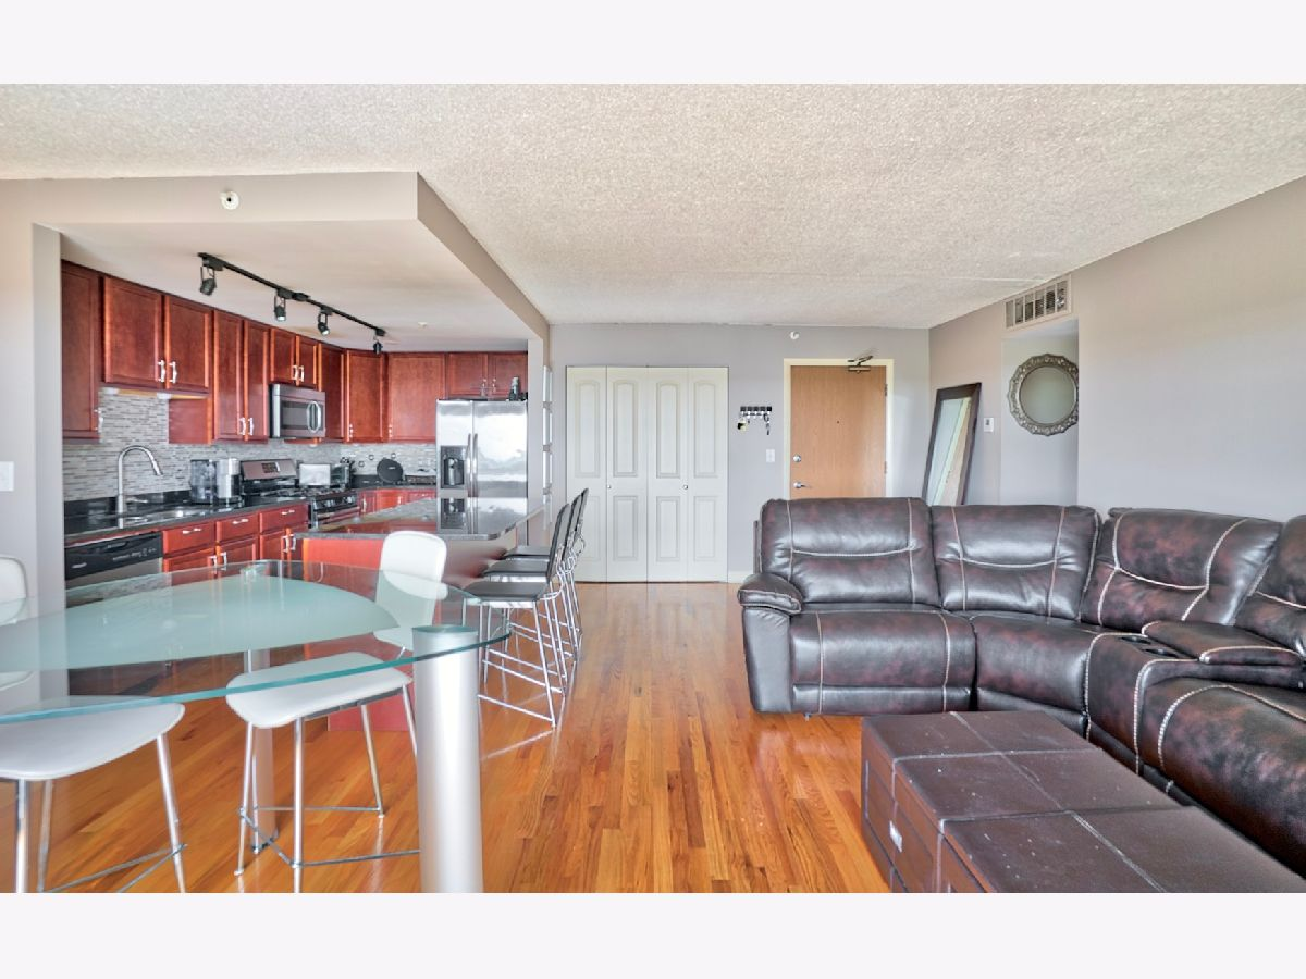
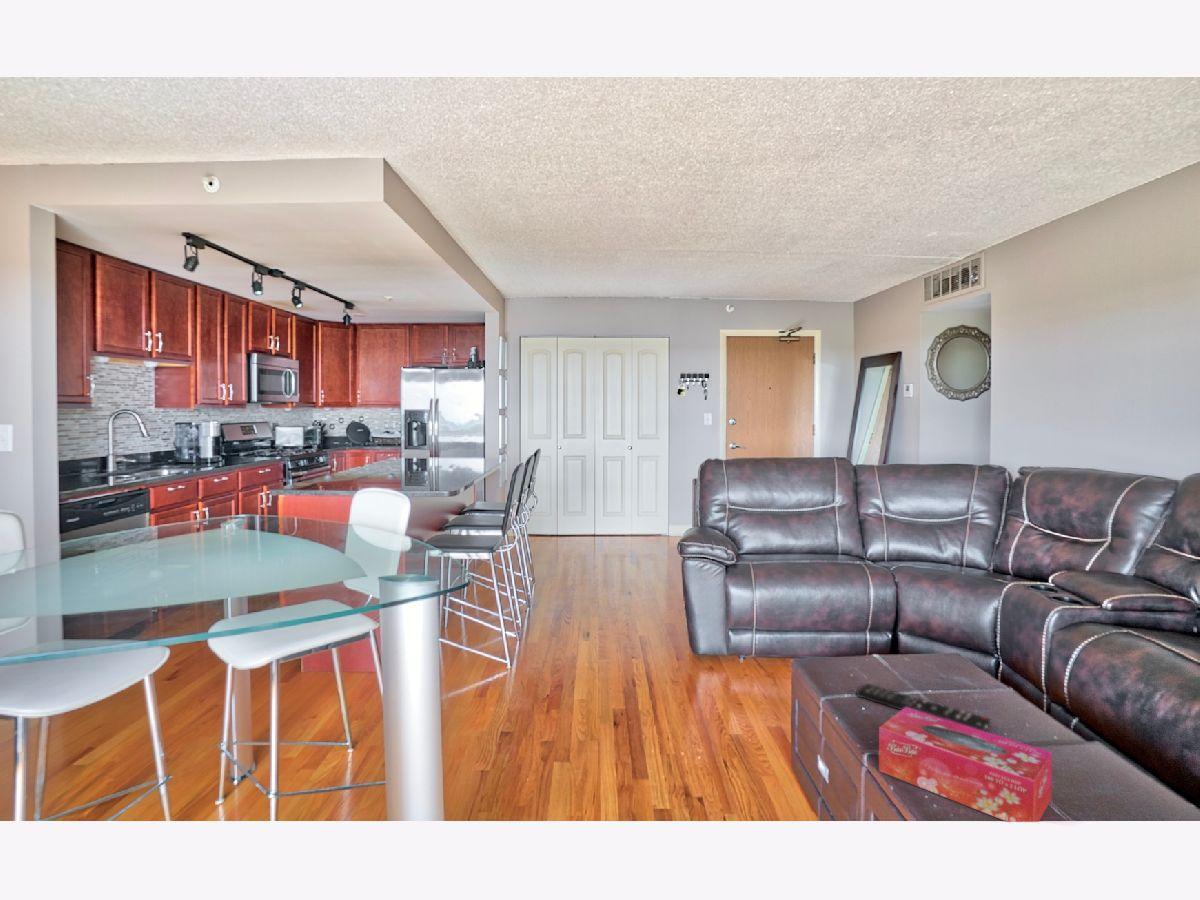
+ remote control [856,683,991,732]
+ tissue box [878,707,1053,823]
